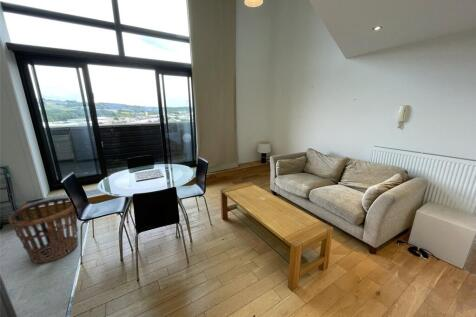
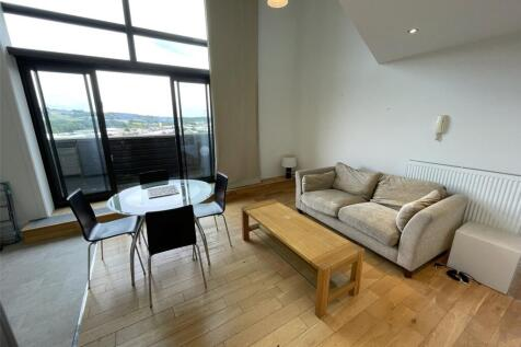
- basket [7,196,79,264]
